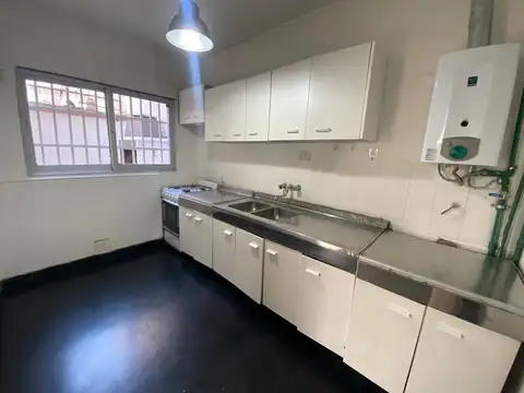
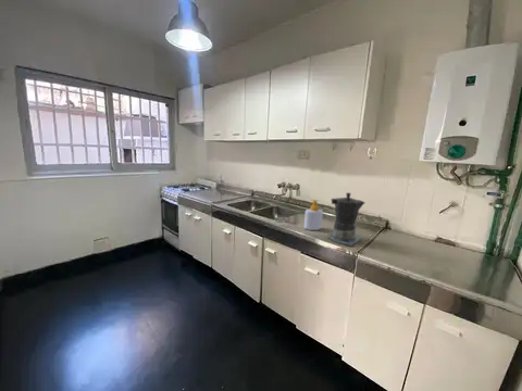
+ coffee maker [326,191,366,248]
+ soap bottle [303,199,324,231]
